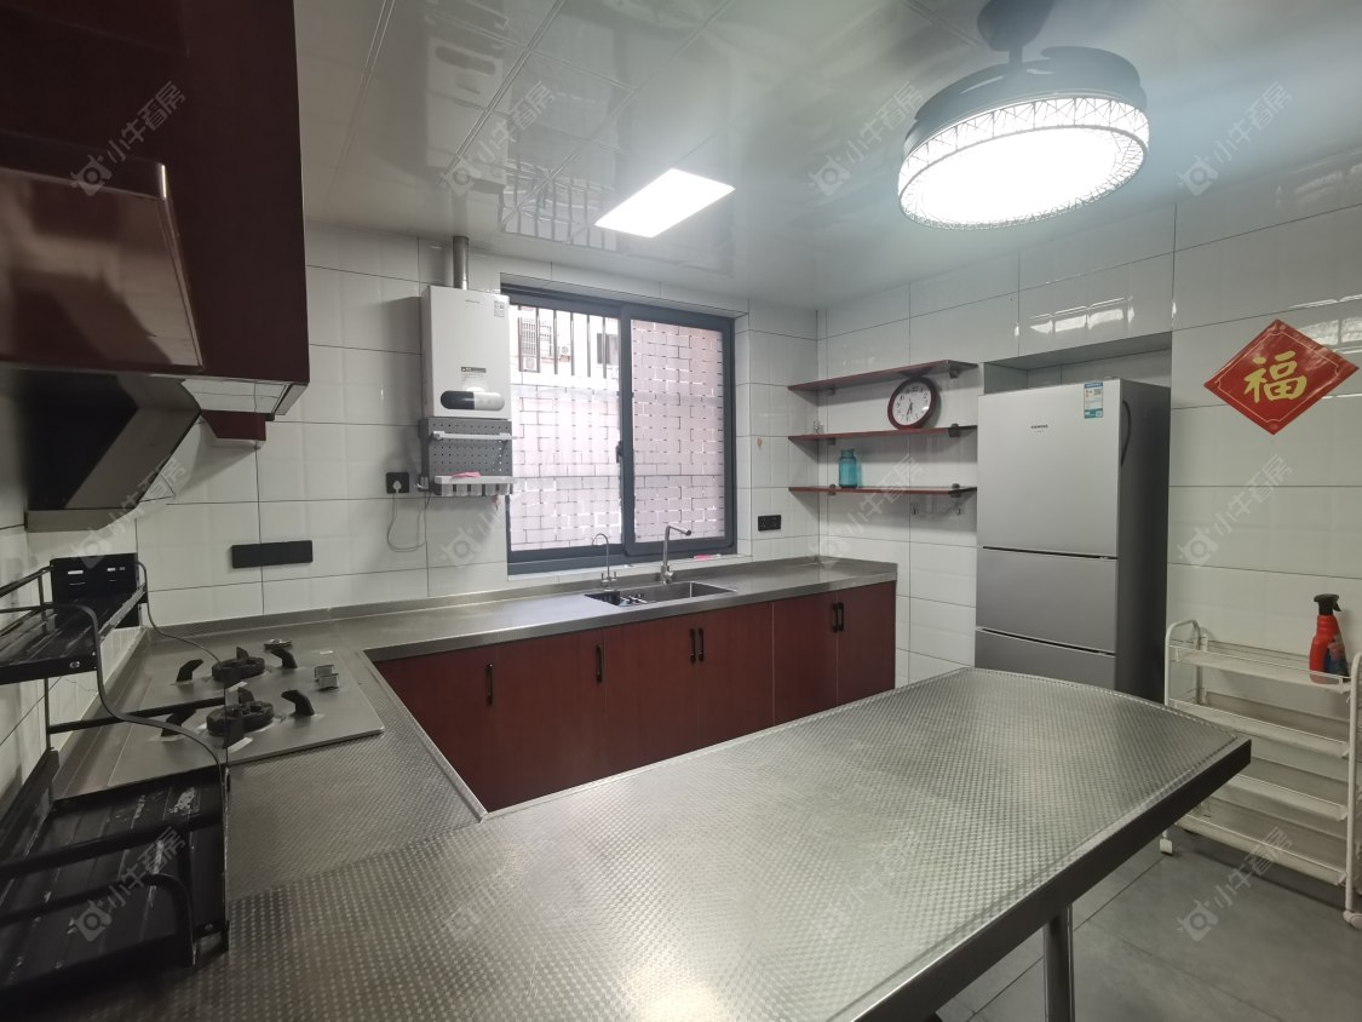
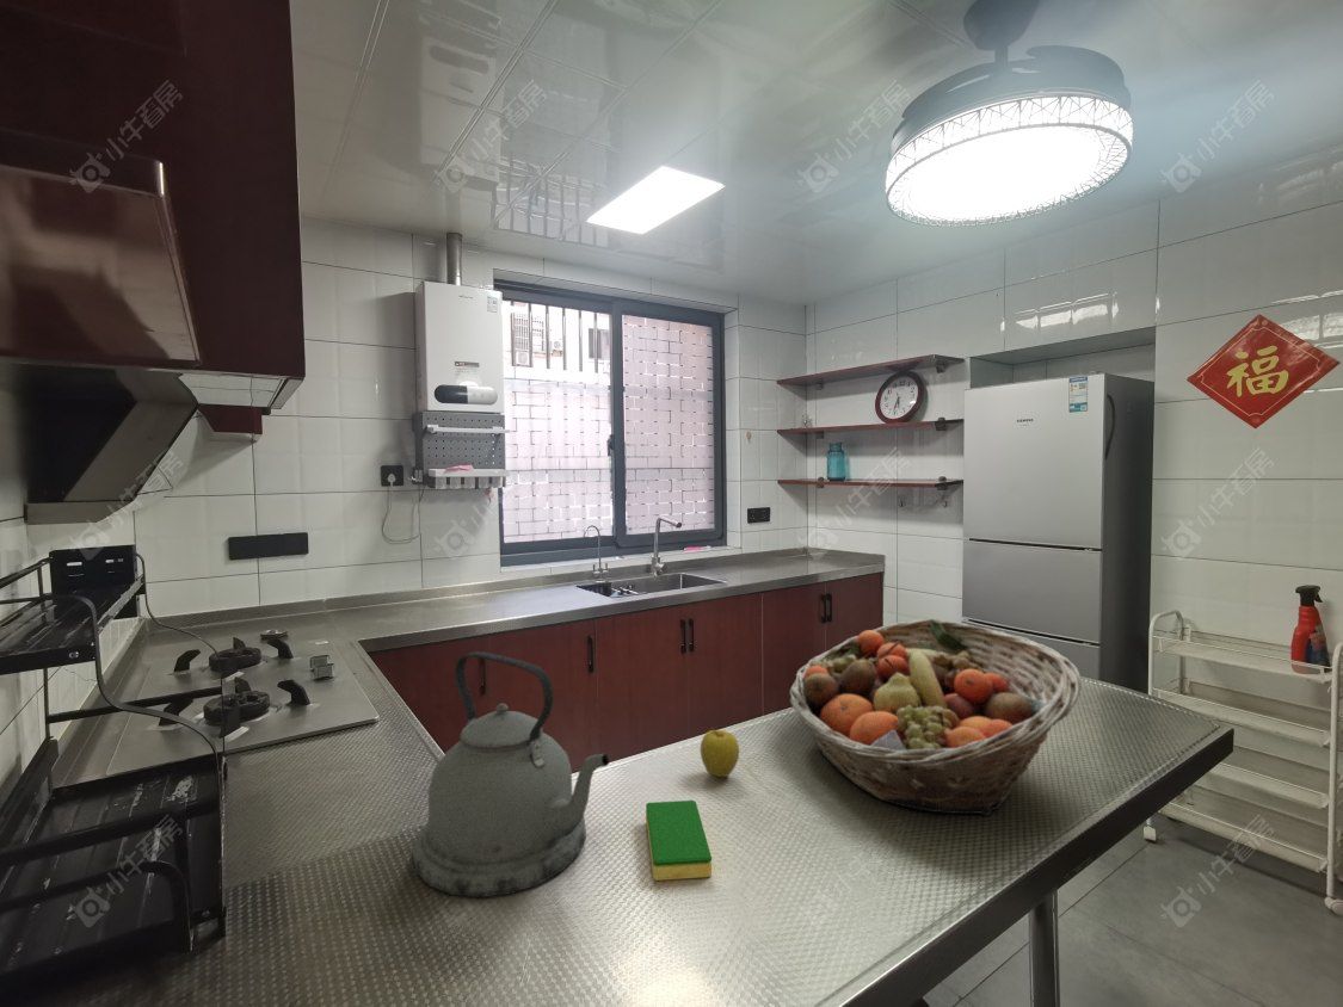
+ dish sponge [645,799,713,882]
+ fruit basket [788,618,1083,817]
+ kettle [412,650,610,898]
+ apple [700,727,740,778]
